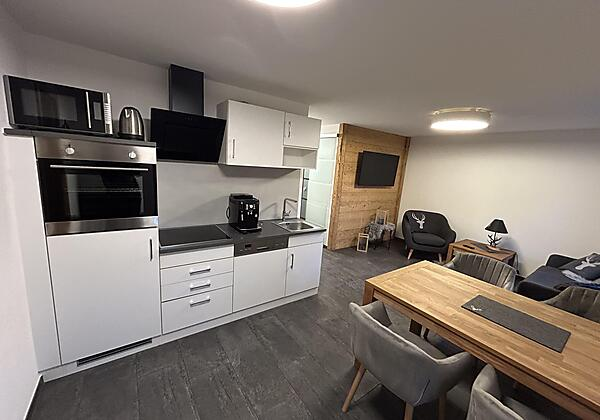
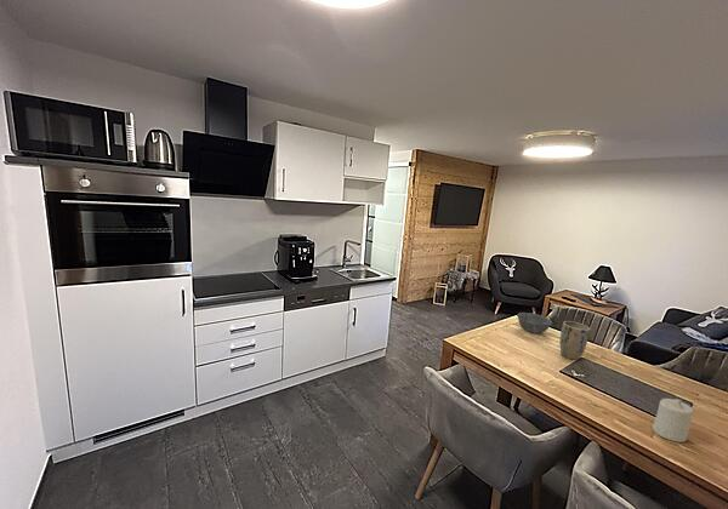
+ candle [652,398,694,444]
+ bowl [516,311,553,334]
+ plant pot [559,320,591,361]
